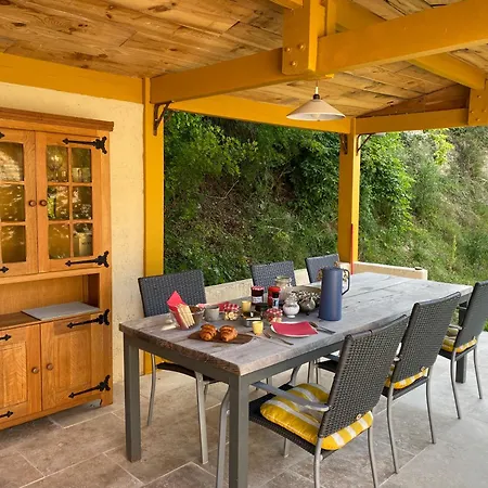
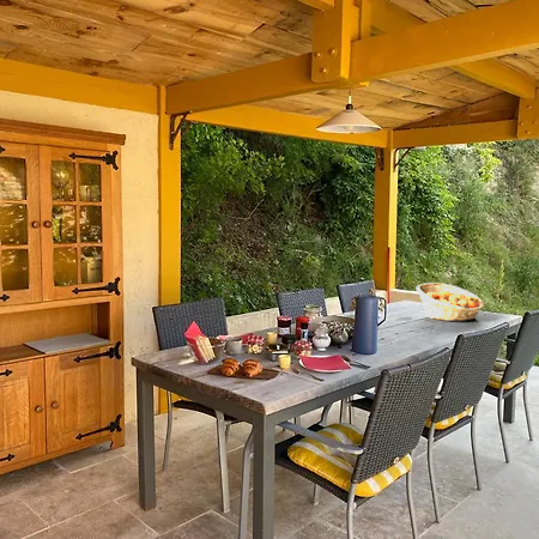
+ fruit basket [414,281,485,322]
